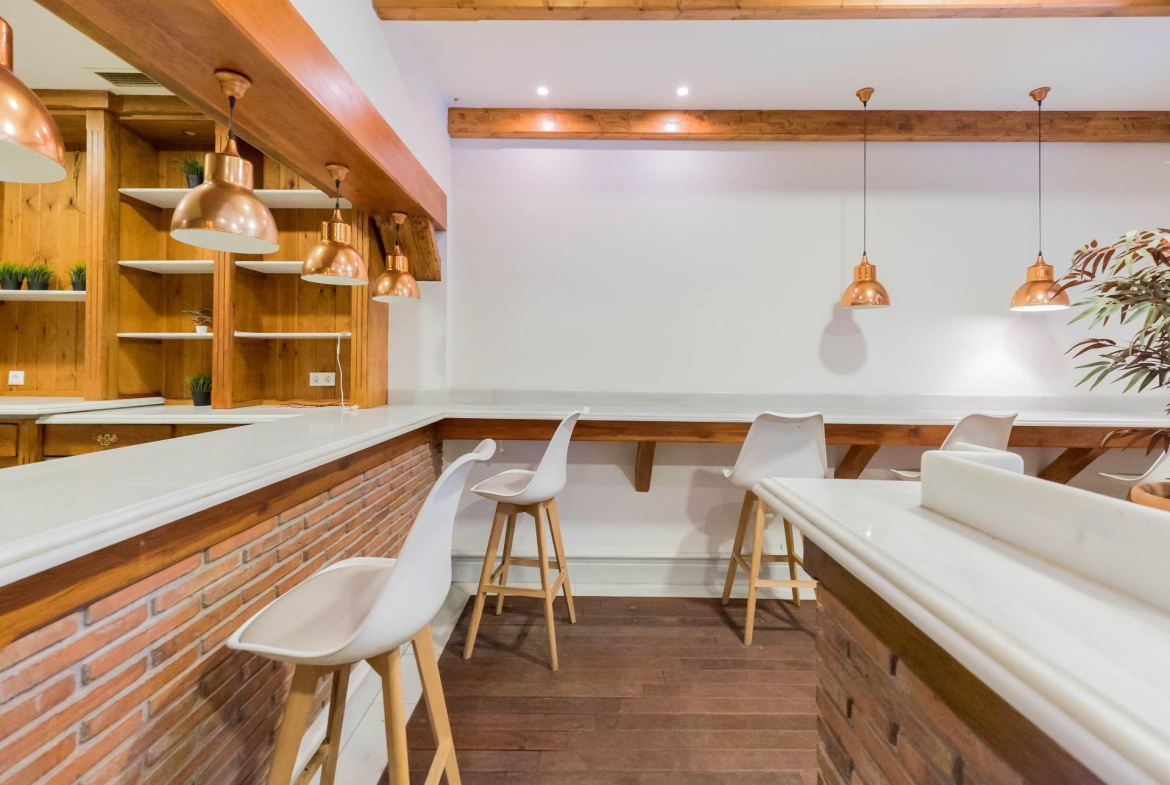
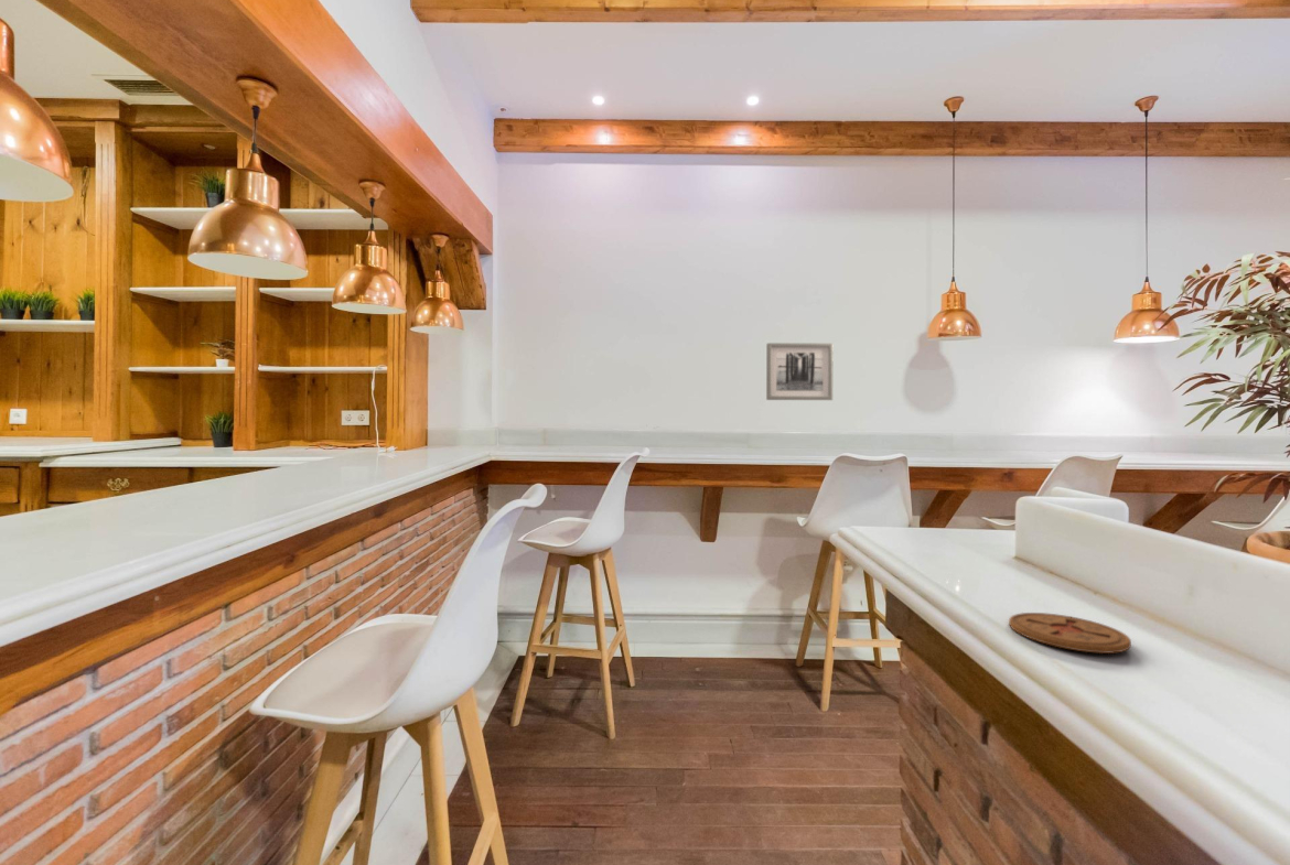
+ coaster [1008,612,1132,655]
+ wall art [765,342,834,401]
